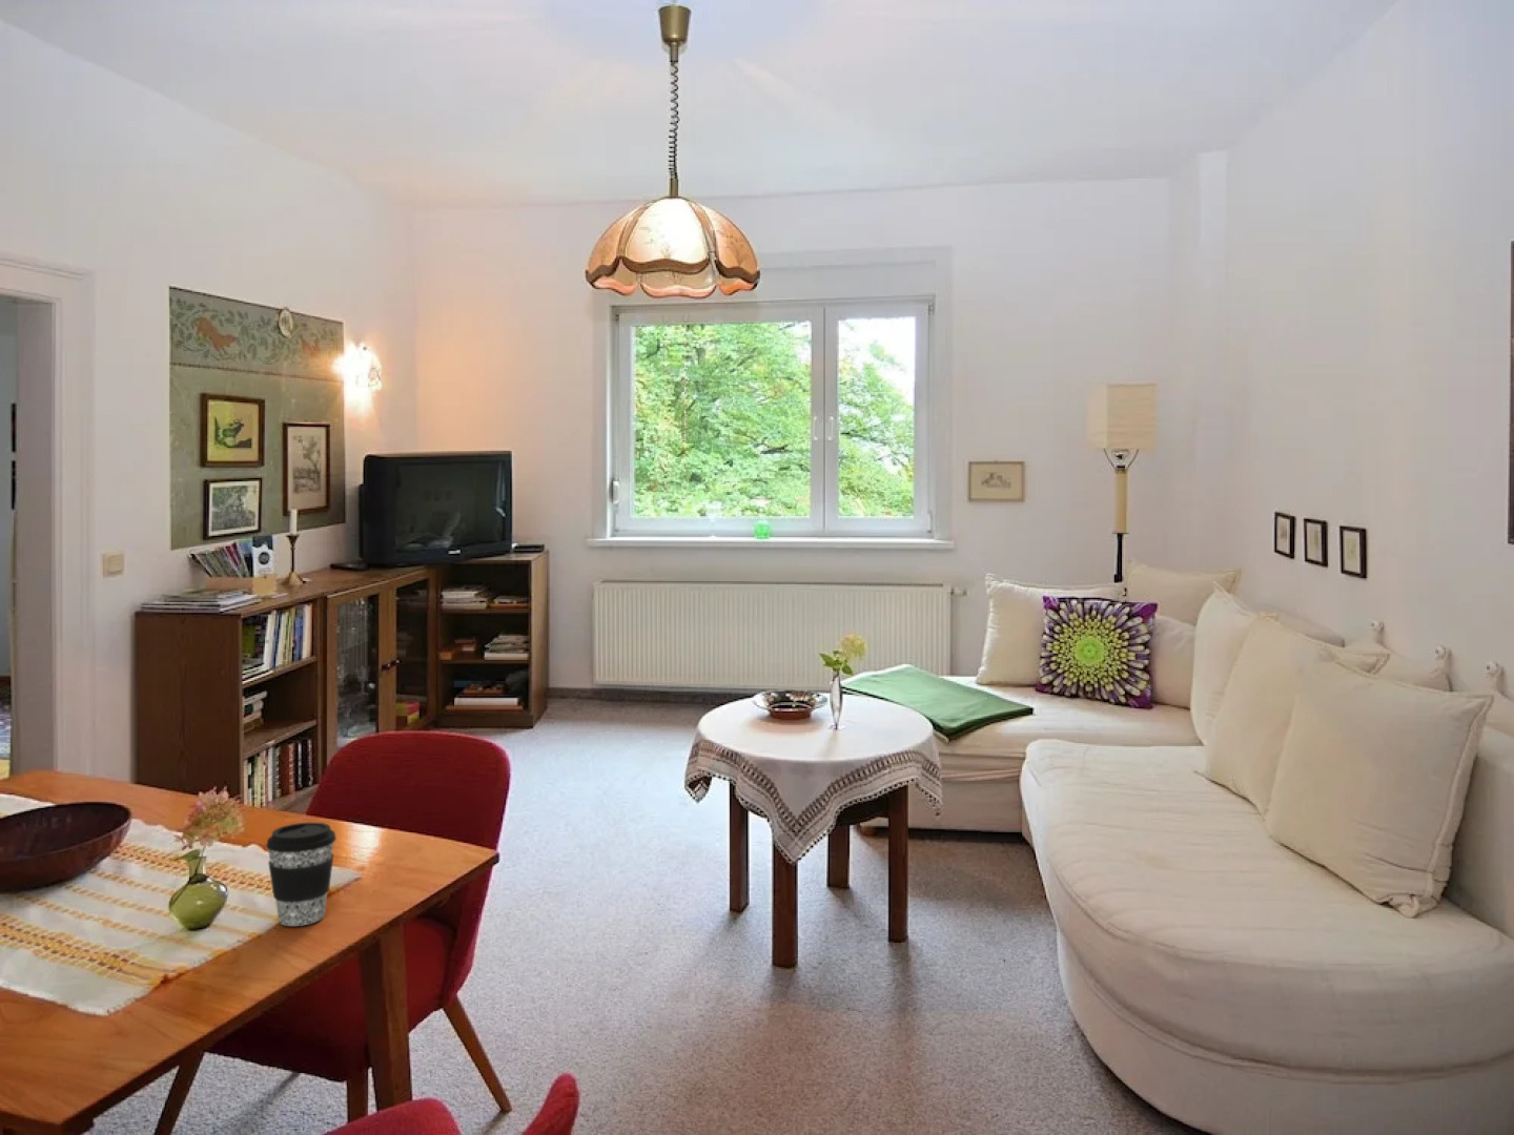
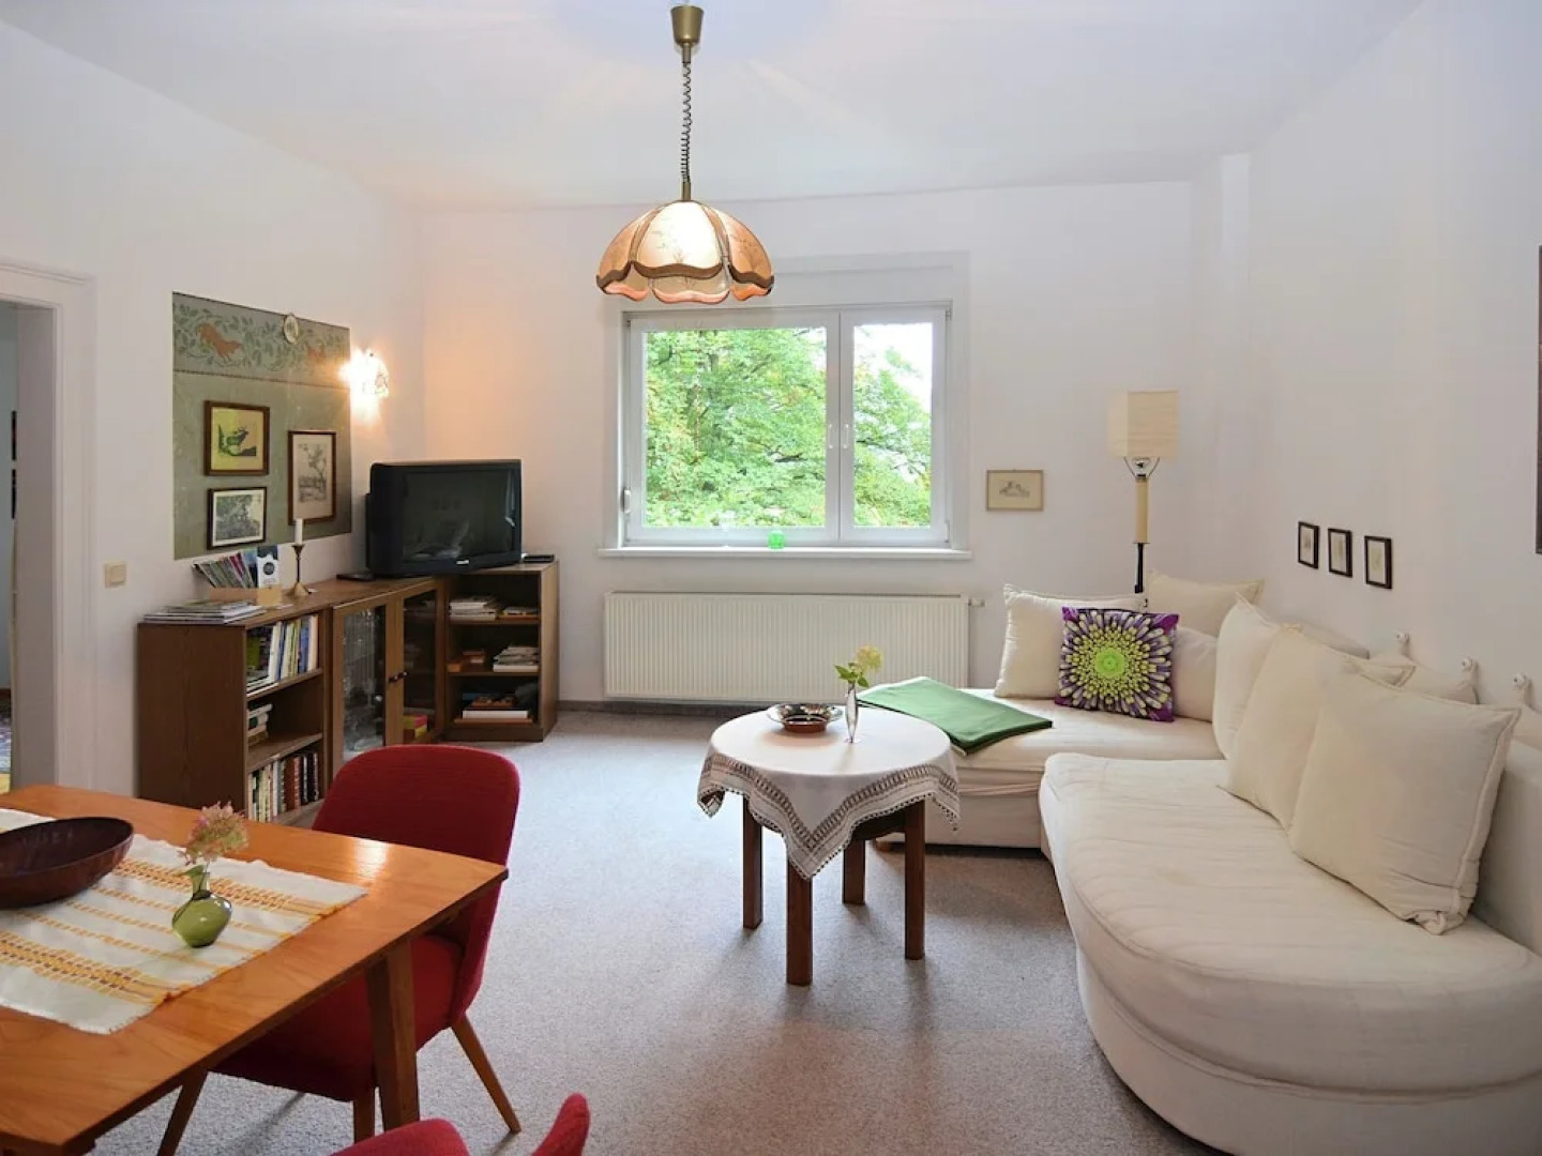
- coffee cup [265,821,337,926]
